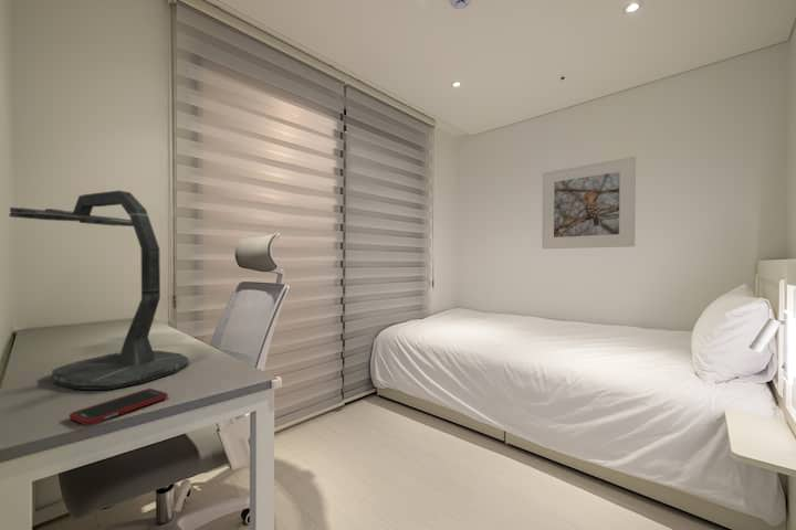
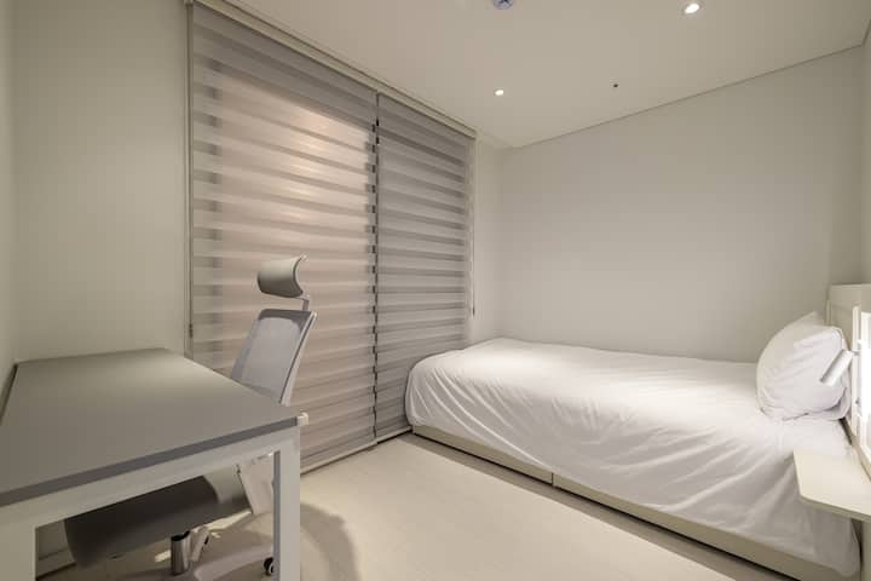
- desk lamp [8,190,190,391]
- cell phone [69,388,169,426]
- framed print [541,156,637,250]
